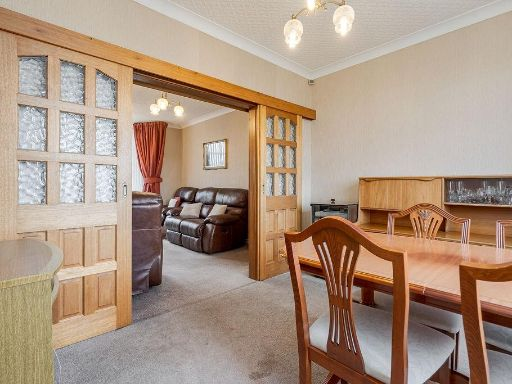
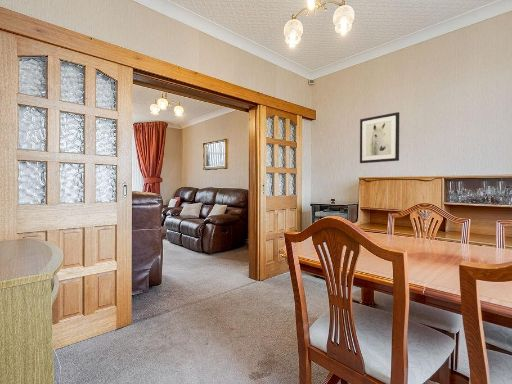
+ wall art [359,111,400,164]
